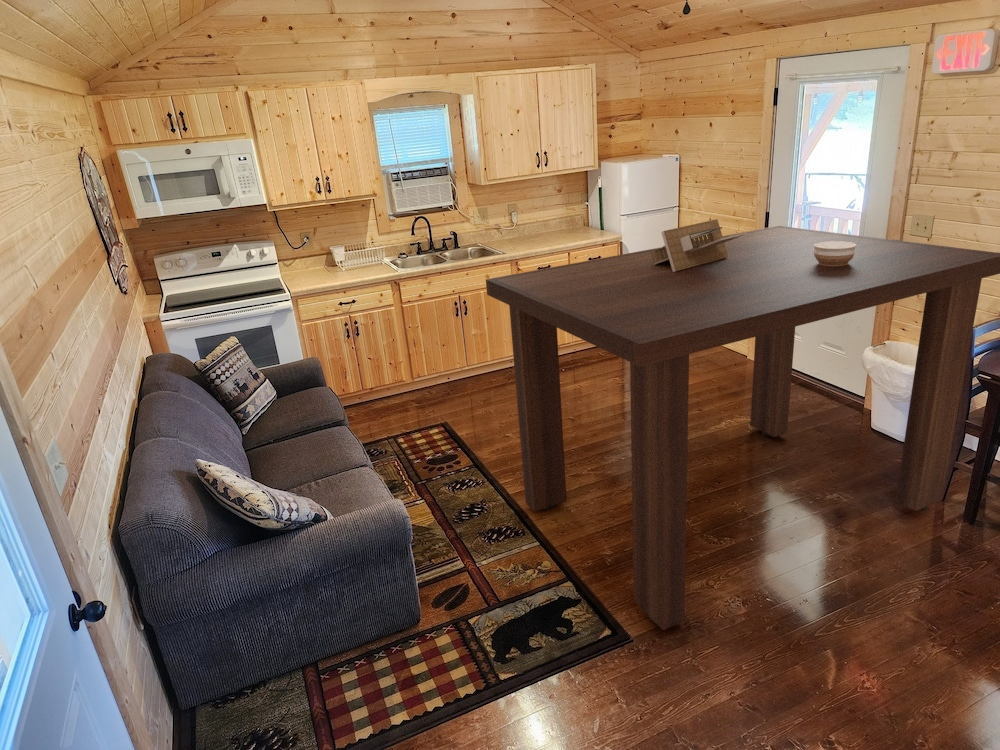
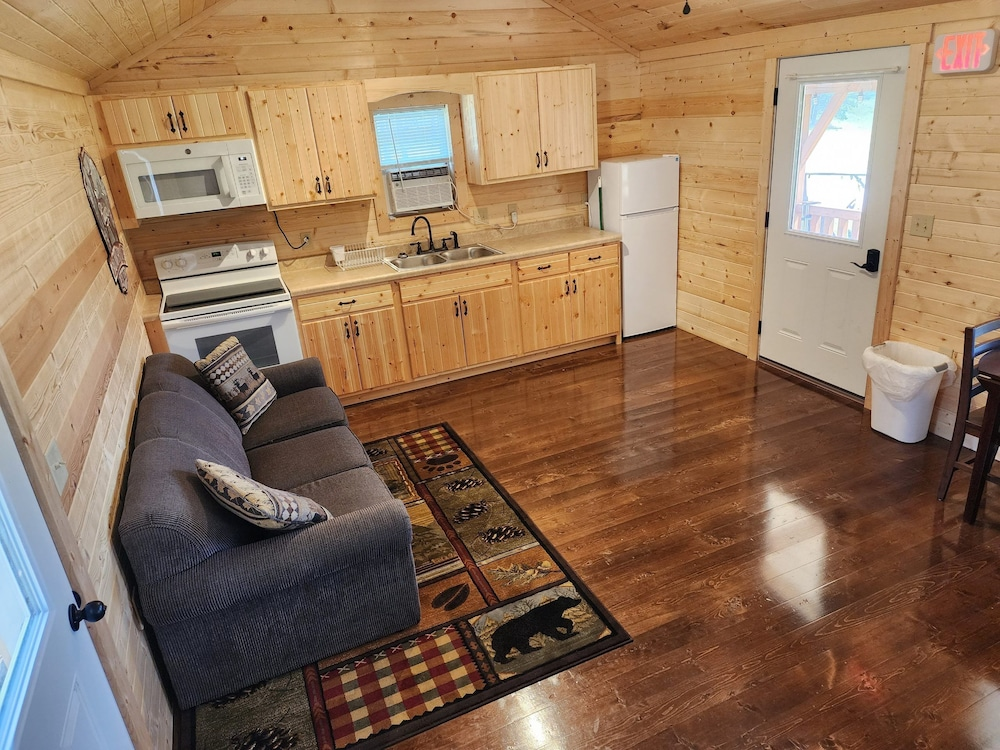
- bowl [814,241,856,266]
- dining table [485,225,1000,631]
- architectural model [651,218,747,272]
